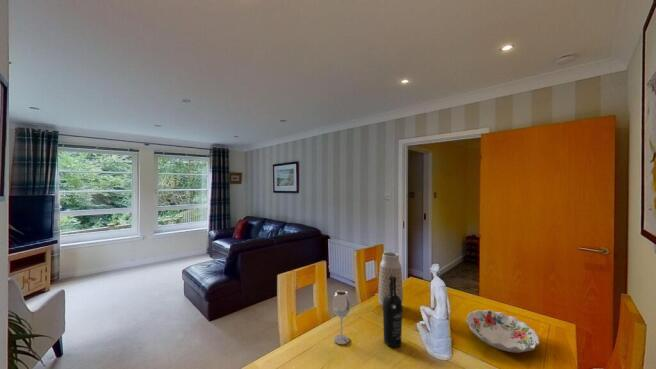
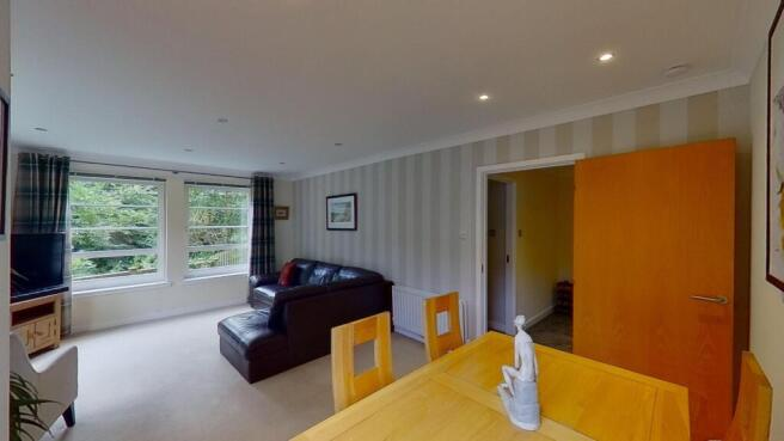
- vase [377,251,404,309]
- wineglass [332,289,351,345]
- decorative bowl [465,309,541,354]
- wine bottle [382,276,403,348]
